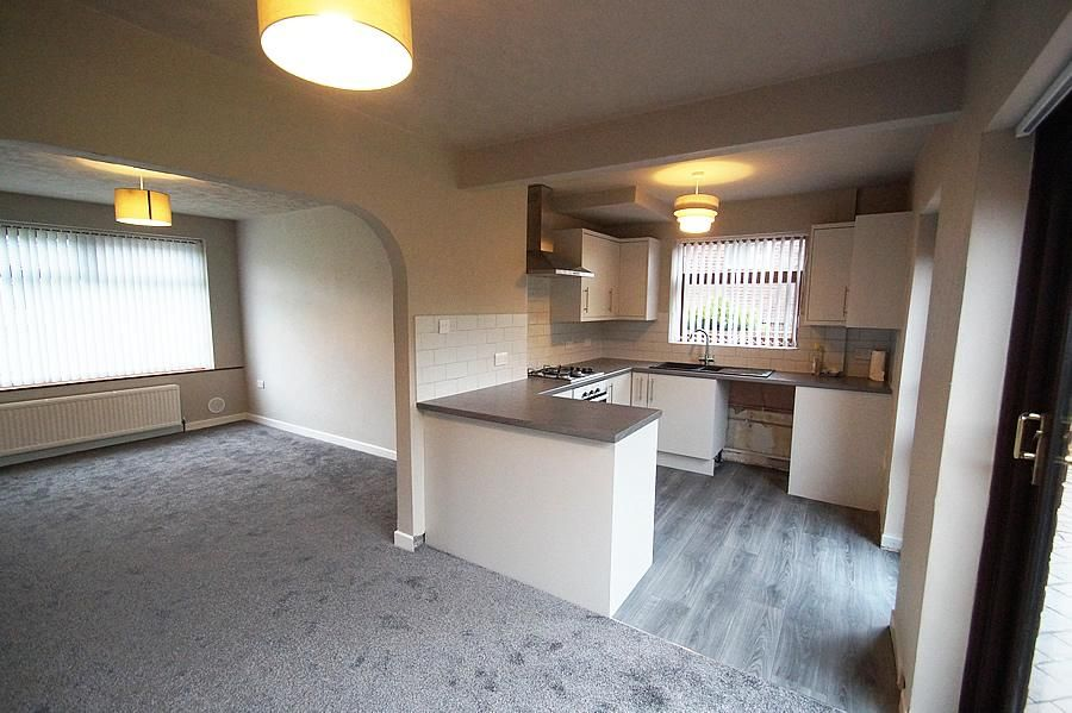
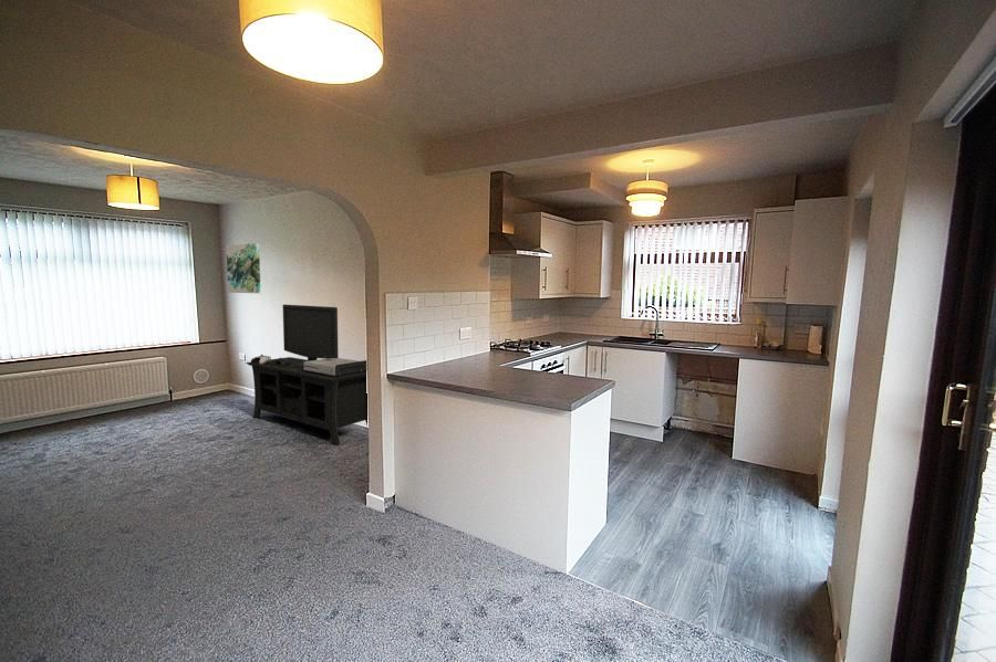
+ wall art [225,242,262,294]
+ media console [245,304,367,445]
